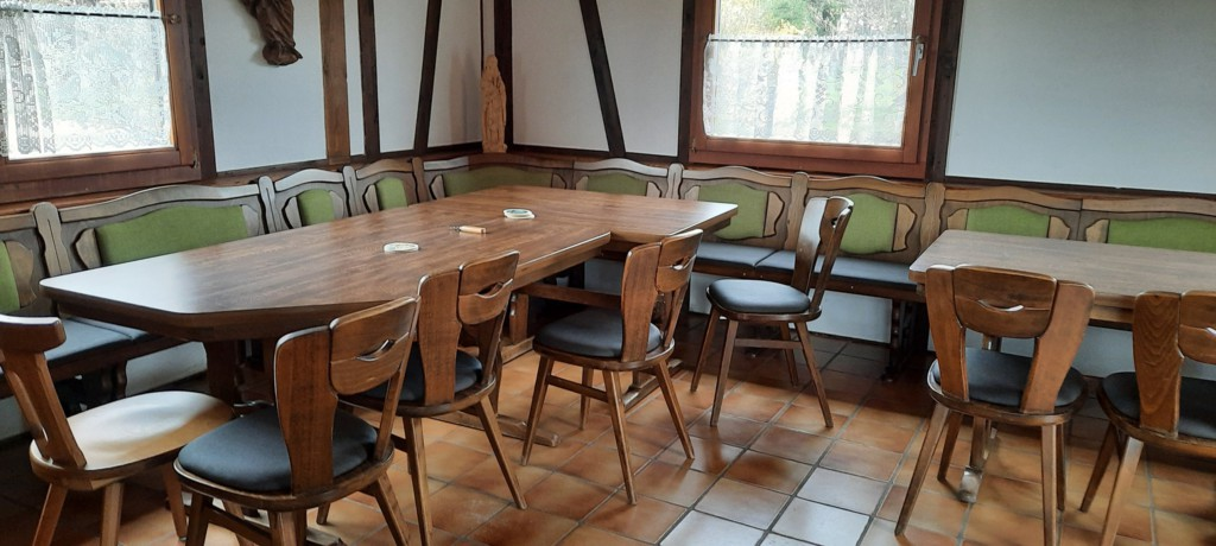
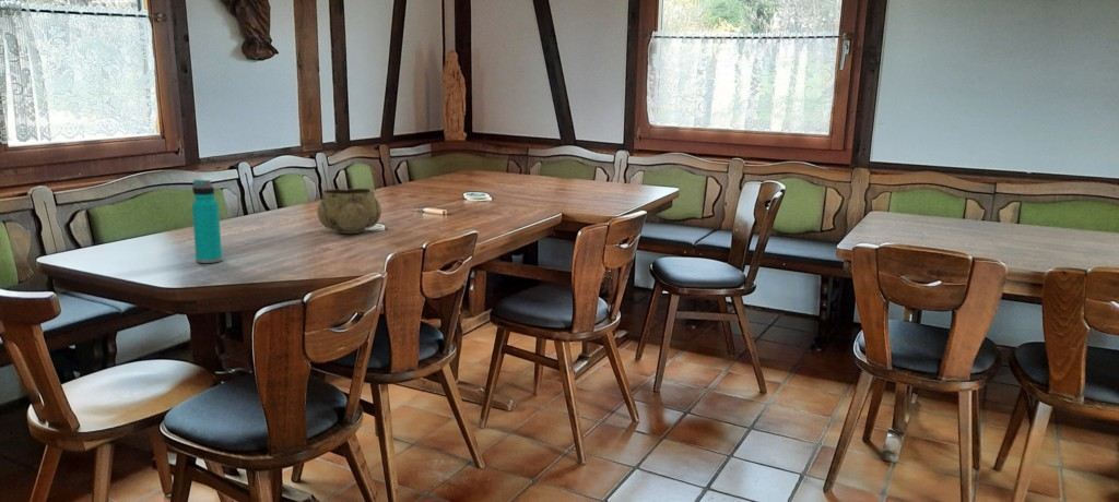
+ decorative bowl [316,188,382,235]
+ water bottle [191,179,223,264]
